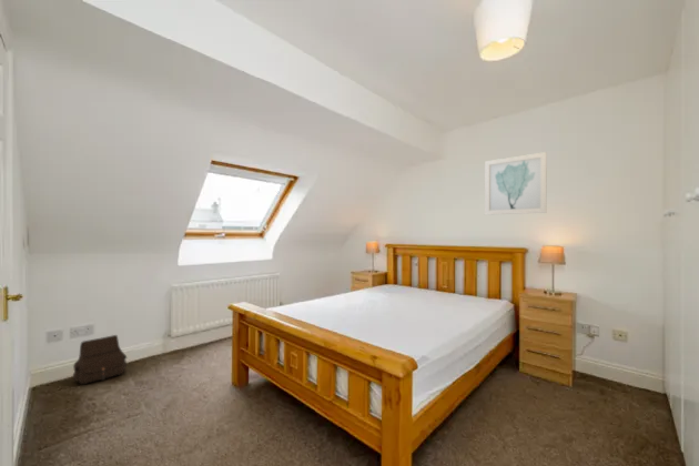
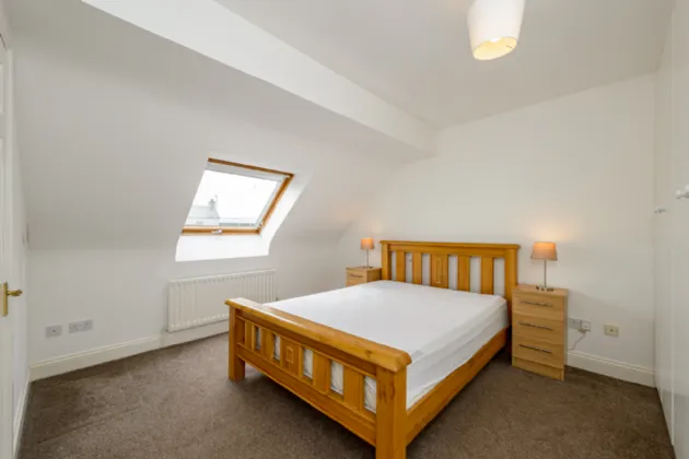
- wall art [484,151,548,216]
- satchel [72,334,128,385]
